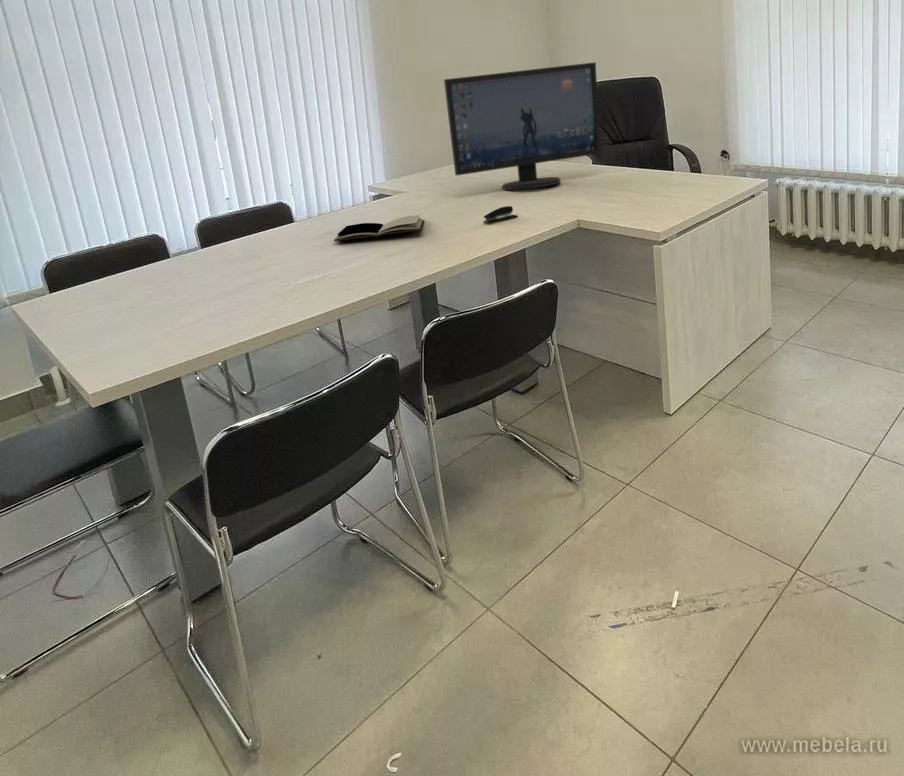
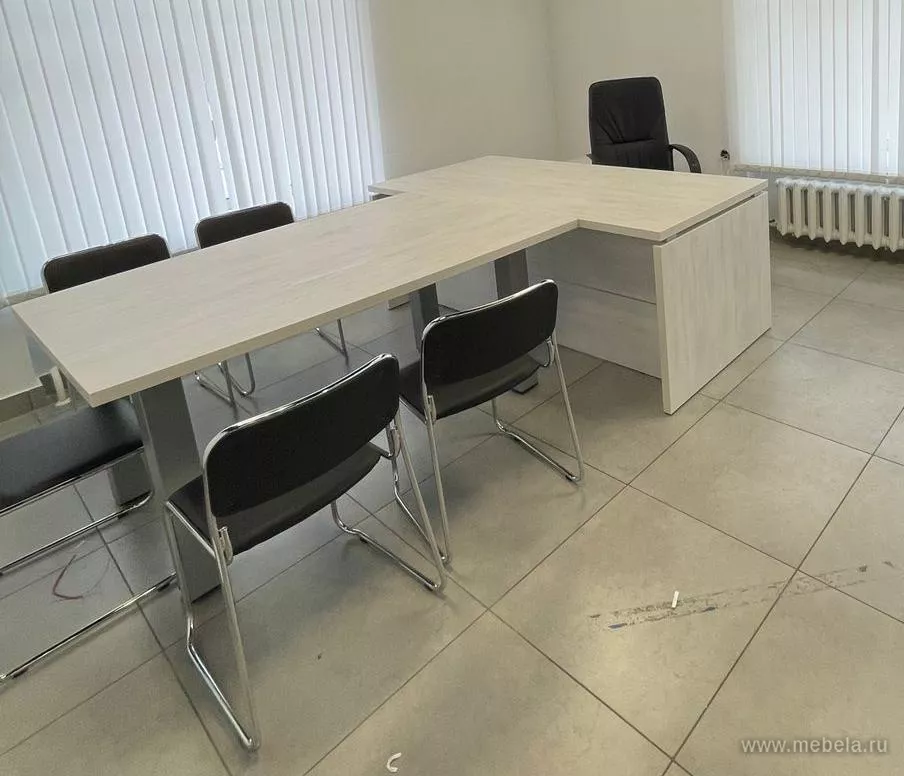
- stapler [482,205,519,224]
- computer monitor [443,61,601,191]
- book [333,214,425,242]
